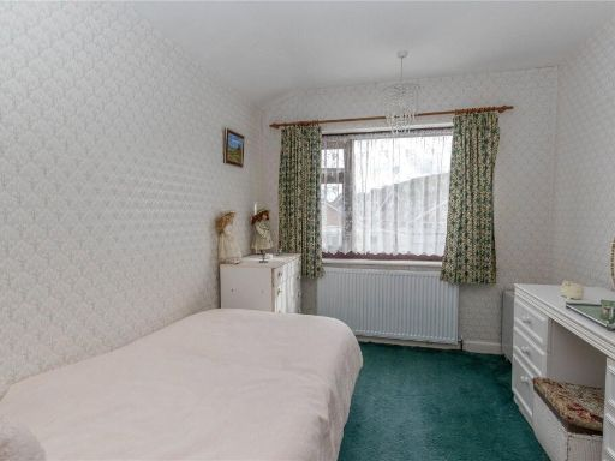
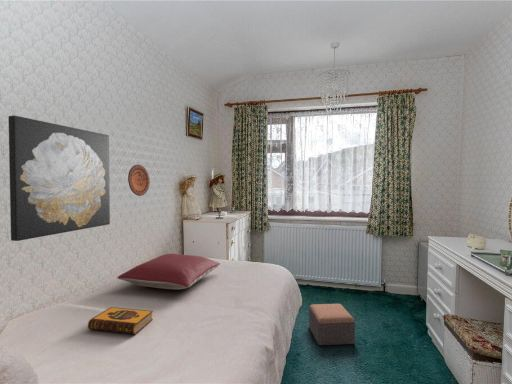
+ wall art [8,115,111,242]
+ decorative plate [127,164,151,197]
+ pillow [117,253,221,290]
+ hardback book [87,306,154,335]
+ footstool [308,303,356,346]
